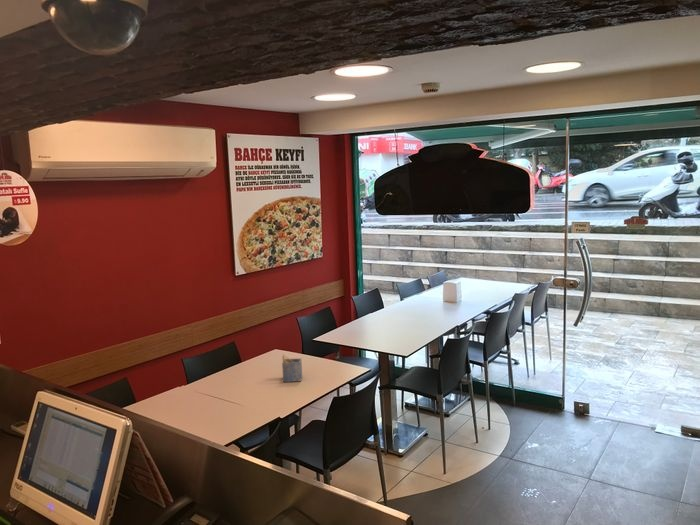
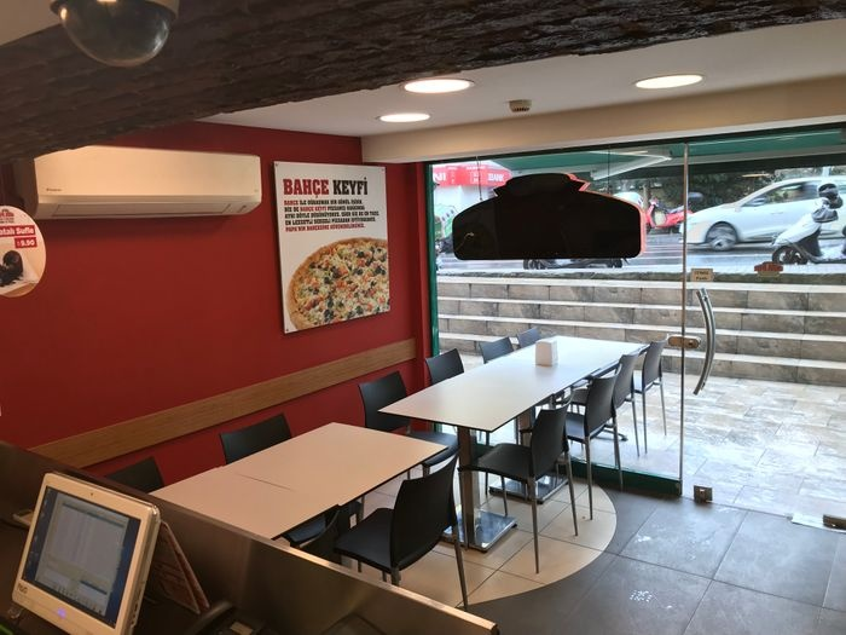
- napkin holder [281,353,303,383]
